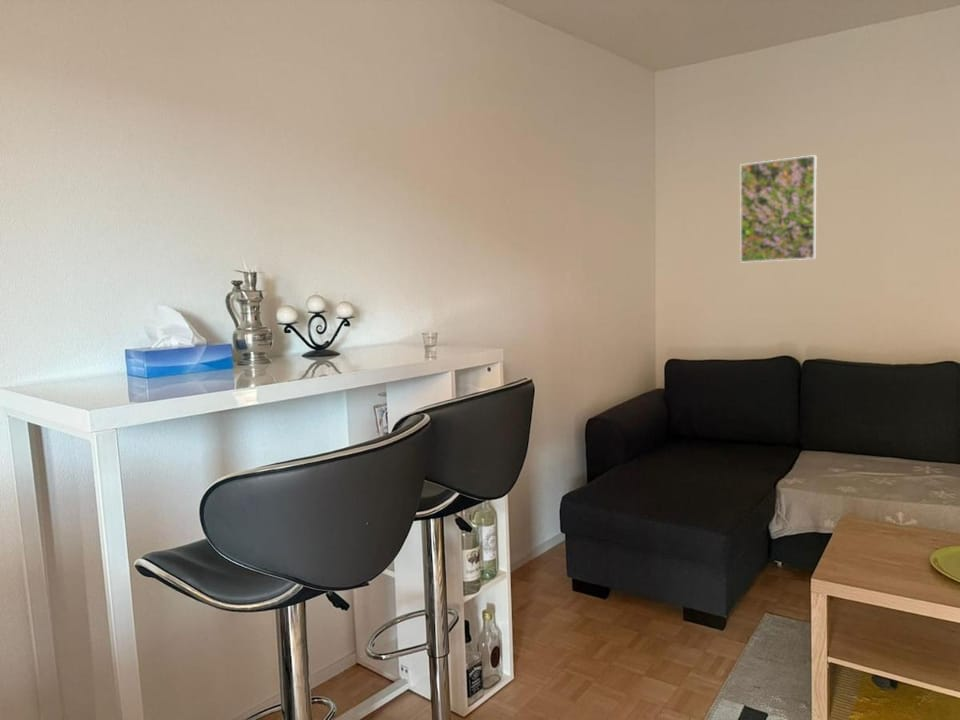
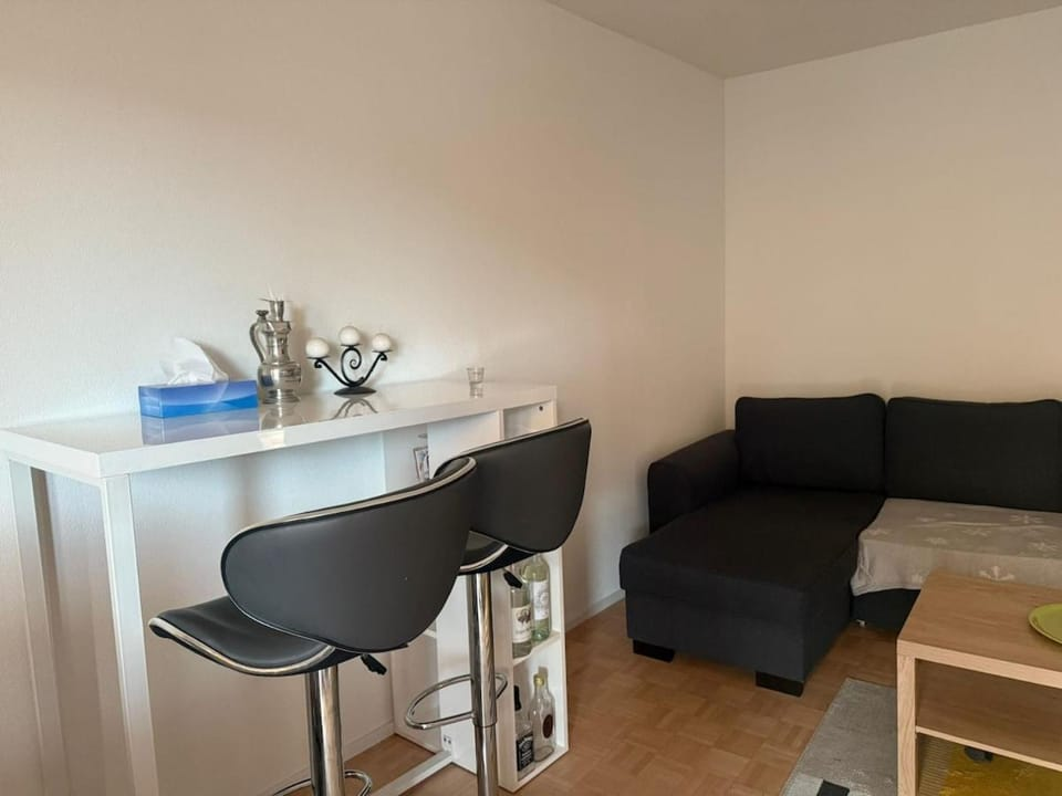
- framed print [739,154,818,263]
